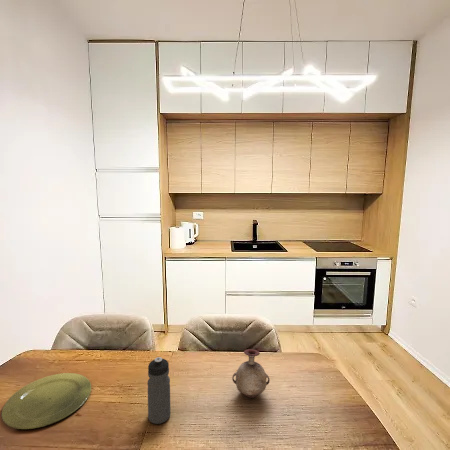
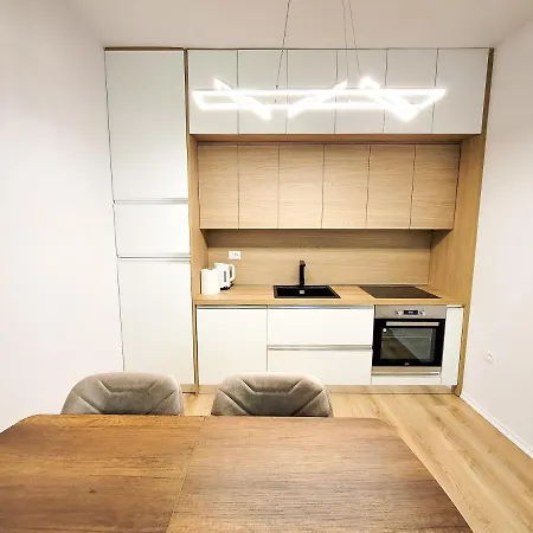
- plate [1,372,92,430]
- water bottle [147,356,171,425]
- vase [231,348,270,399]
